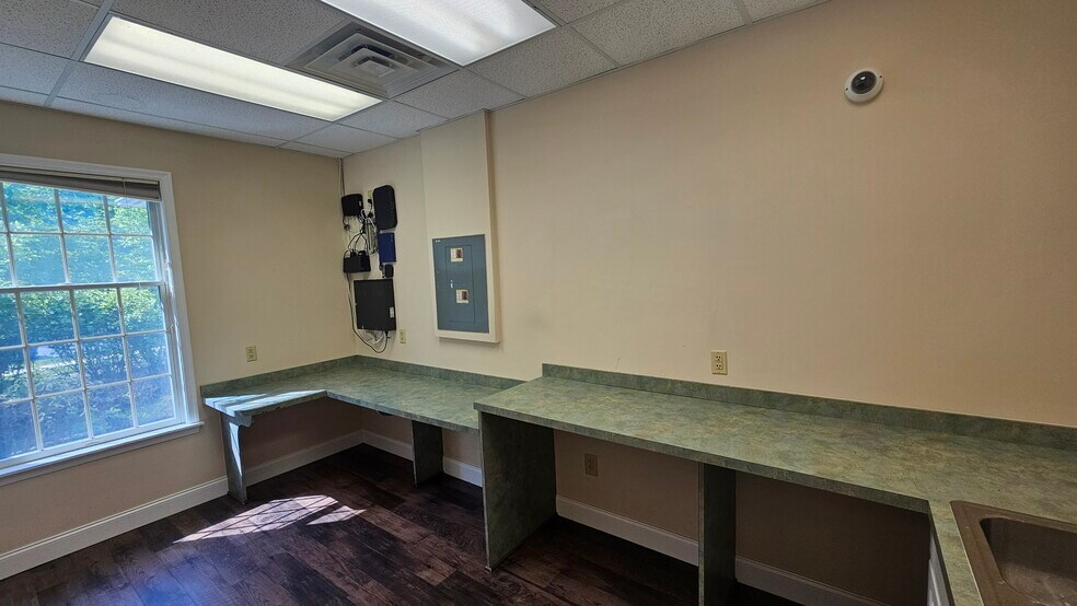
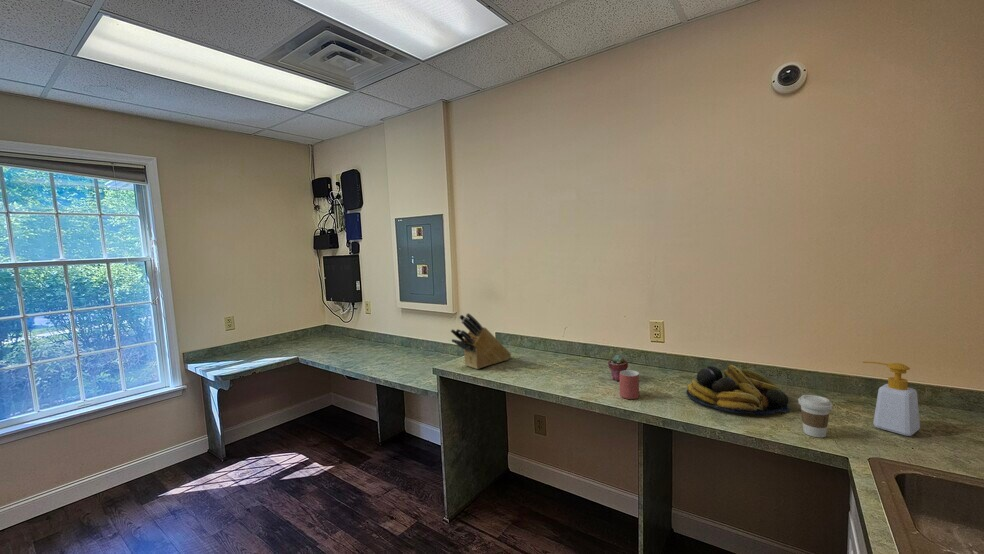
+ knife block [450,312,512,370]
+ potted succulent [607,354,629,382]
+ coffee cup [797,394,834,439]
+ soap bottle [862,360,921,437]
+ mug [619,369,640,400]
+ fruit bowl [686,364,791,416]
